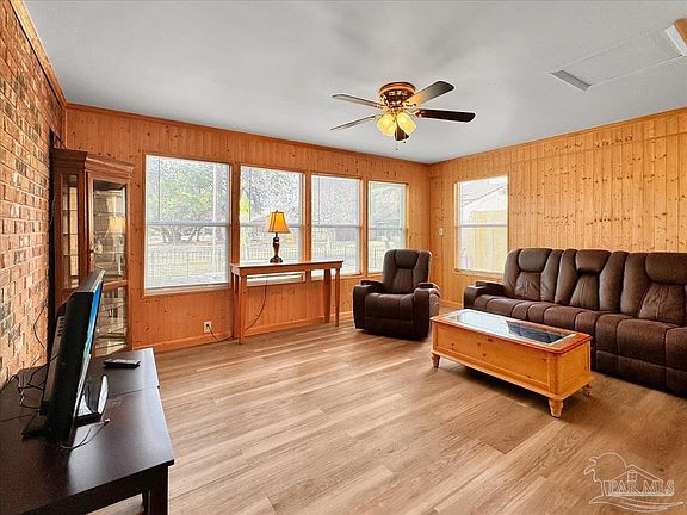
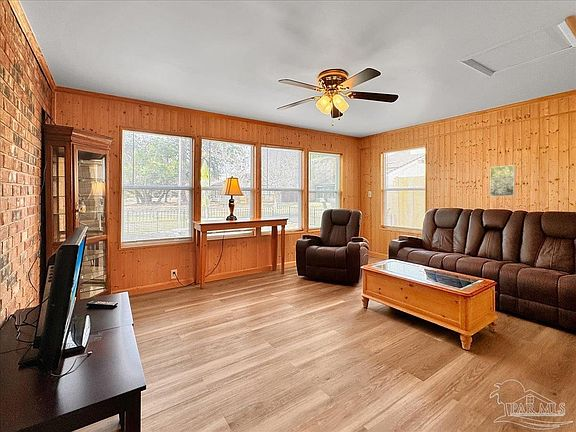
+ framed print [489,164,516,198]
